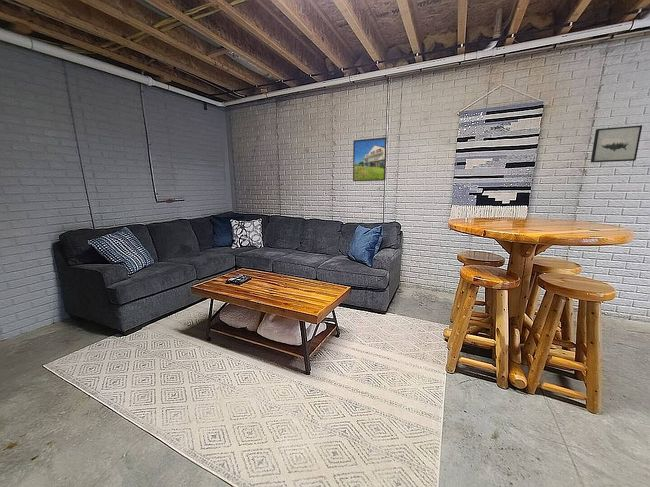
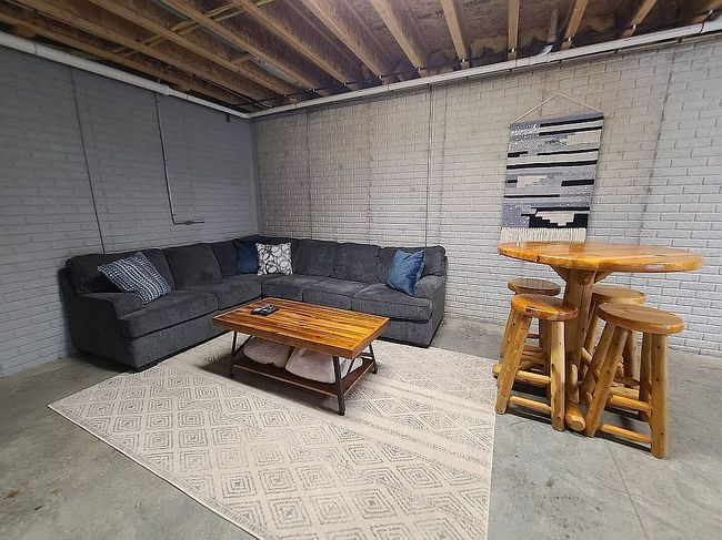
- wall art [590,124,643,163]
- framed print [352,136,388,182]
